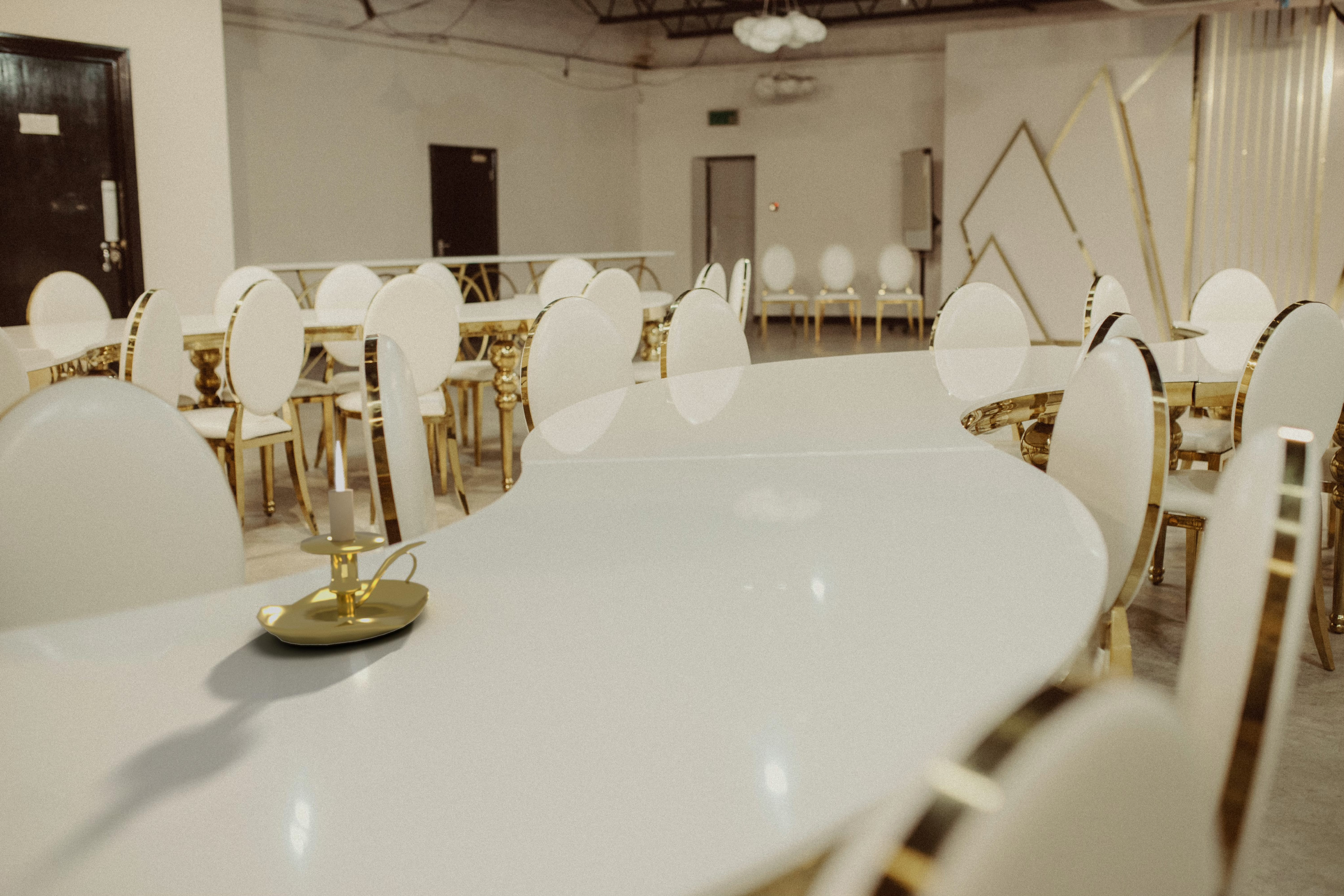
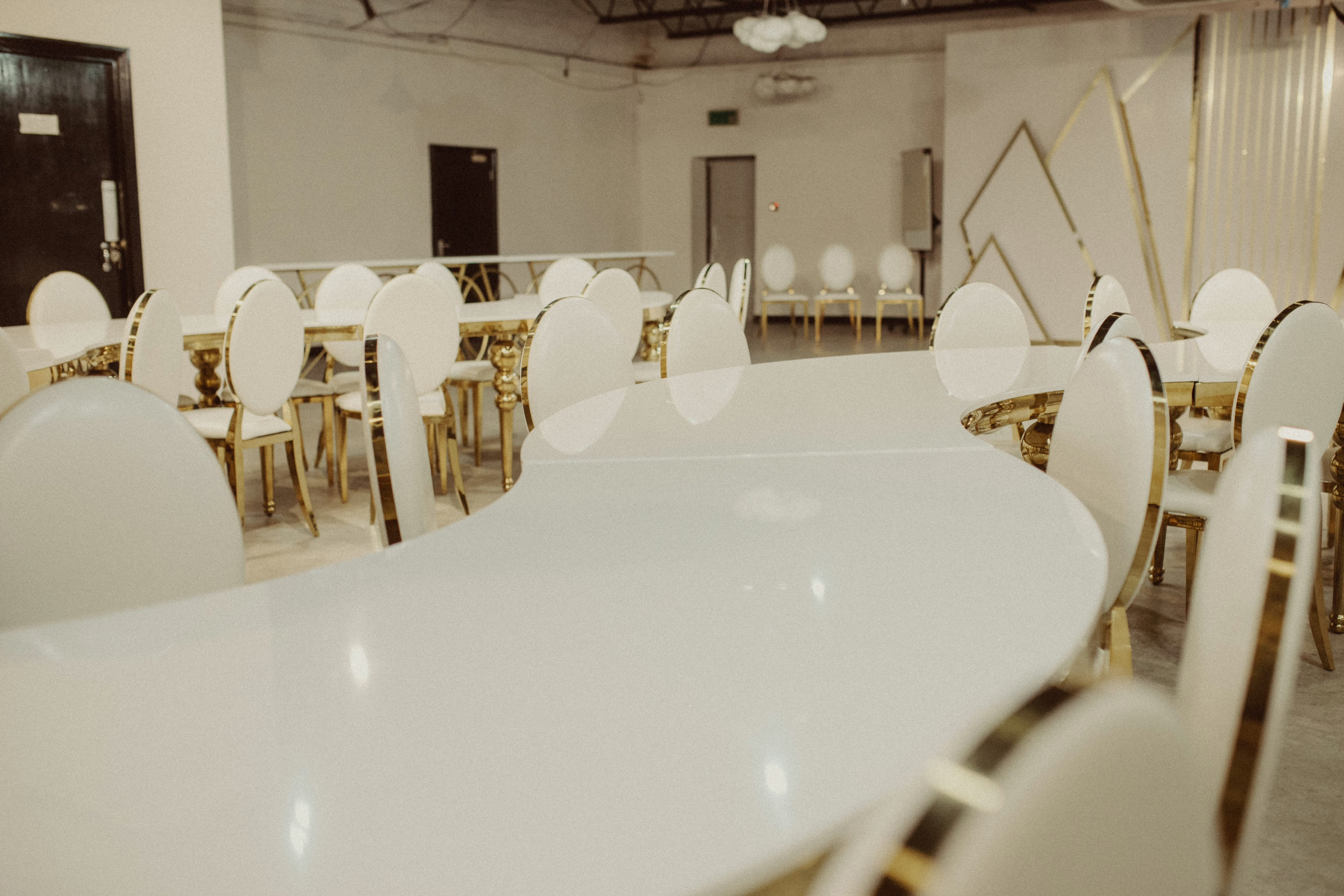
- candle holder [256,440,430,646]
